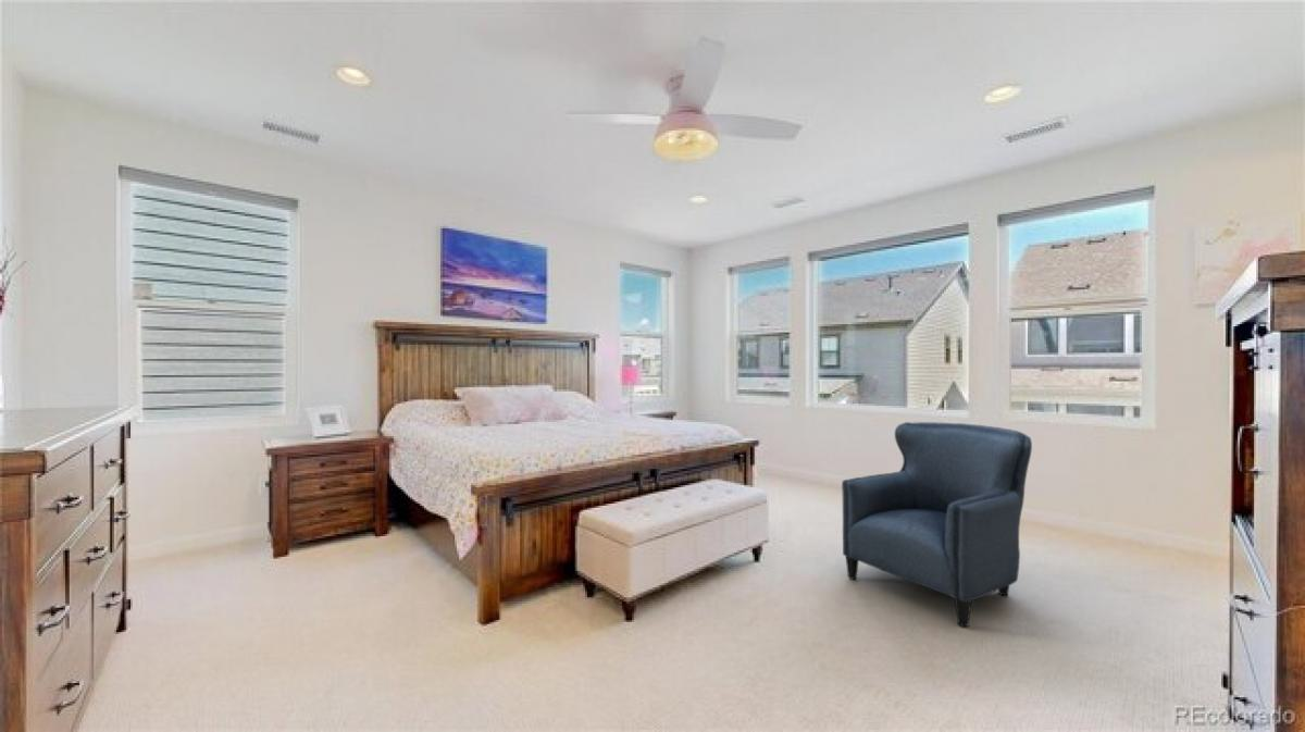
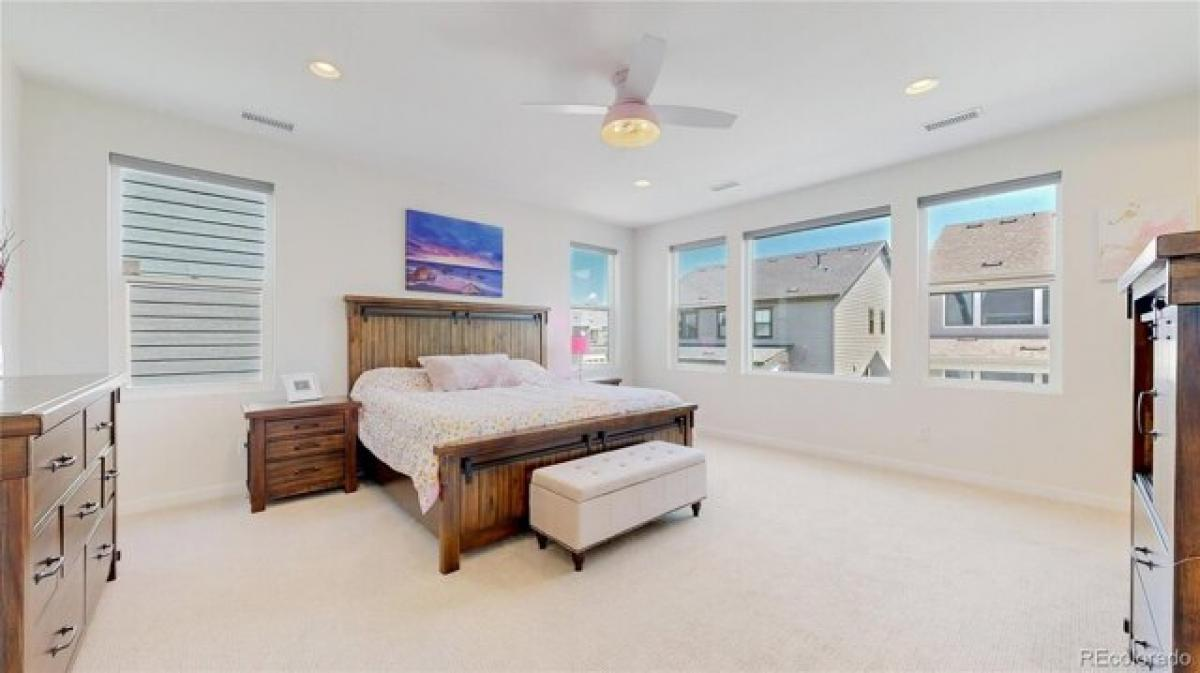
- armchair [841,421,1033,629]
